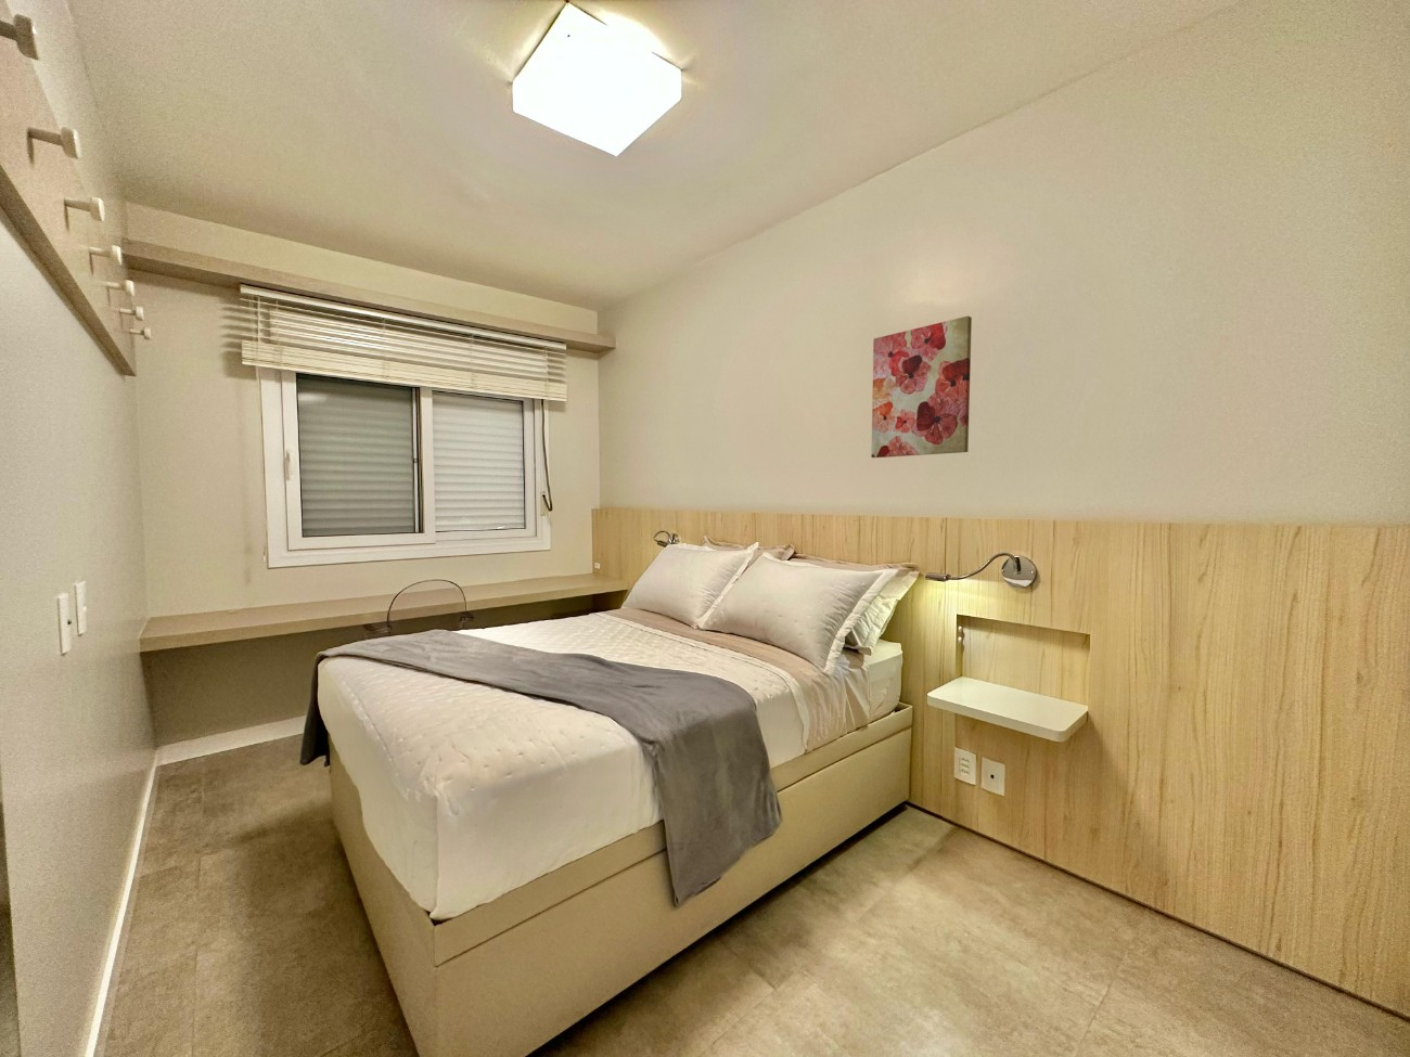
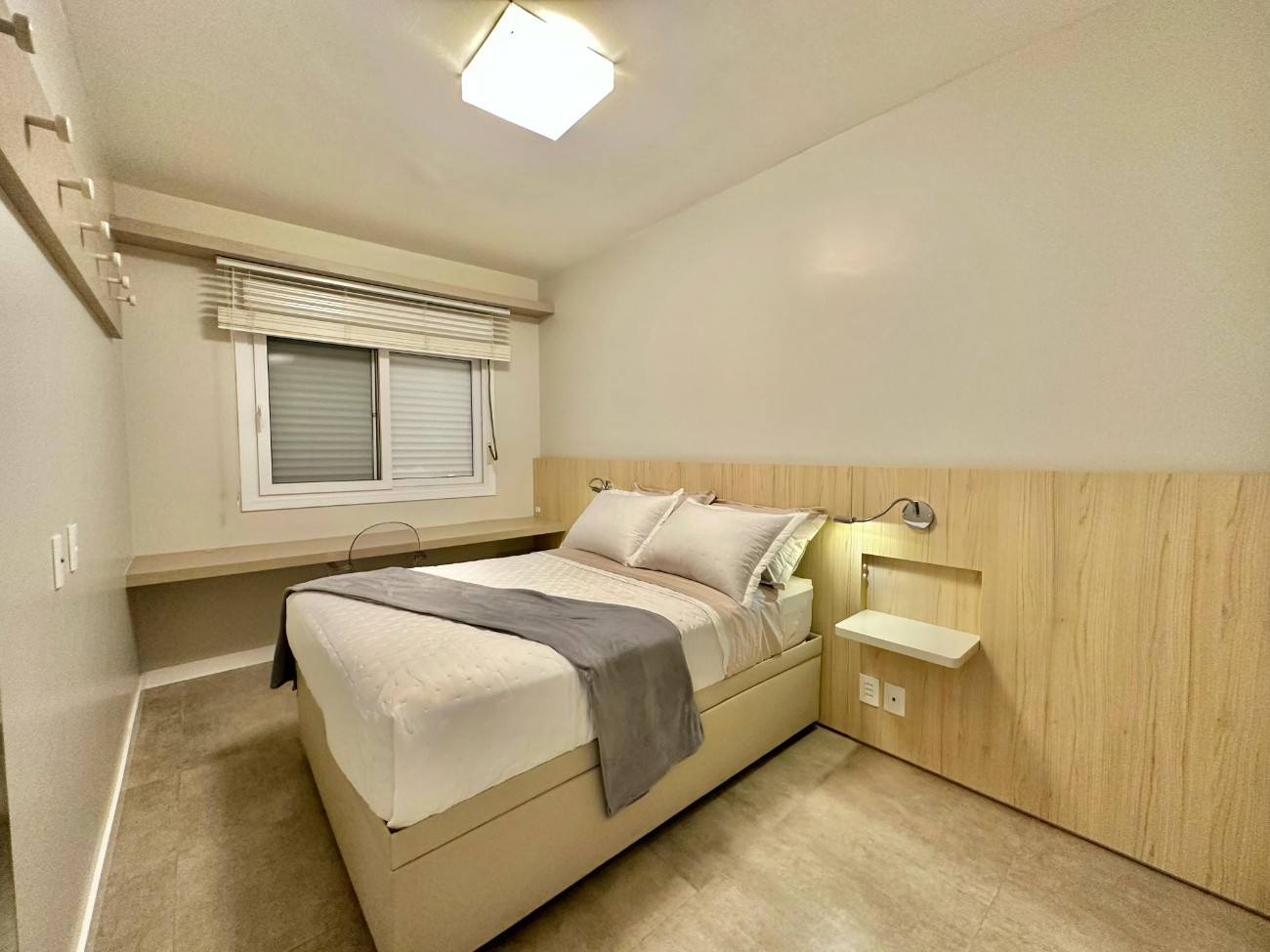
- wall art [869,314,973,459]
